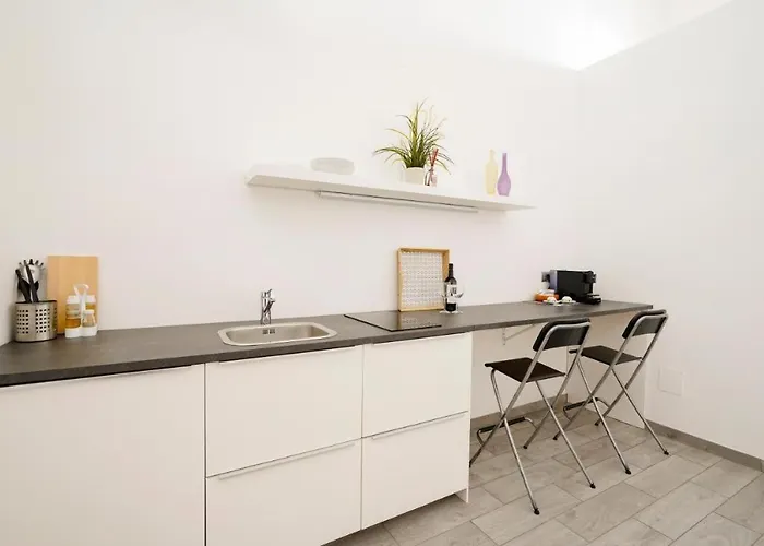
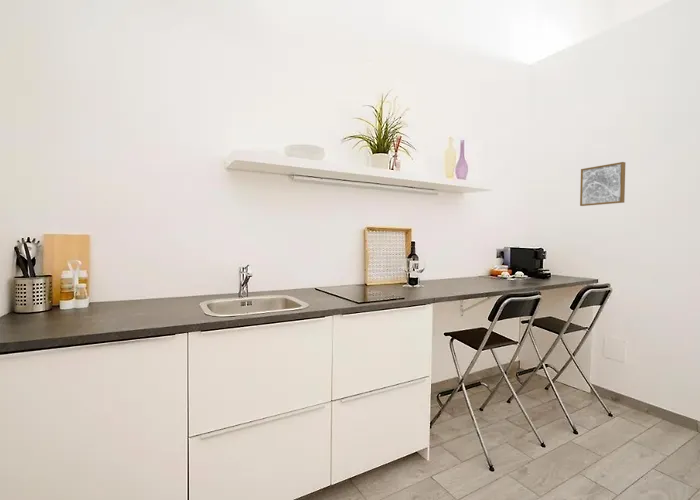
+ wall art [579,161,626,207]
